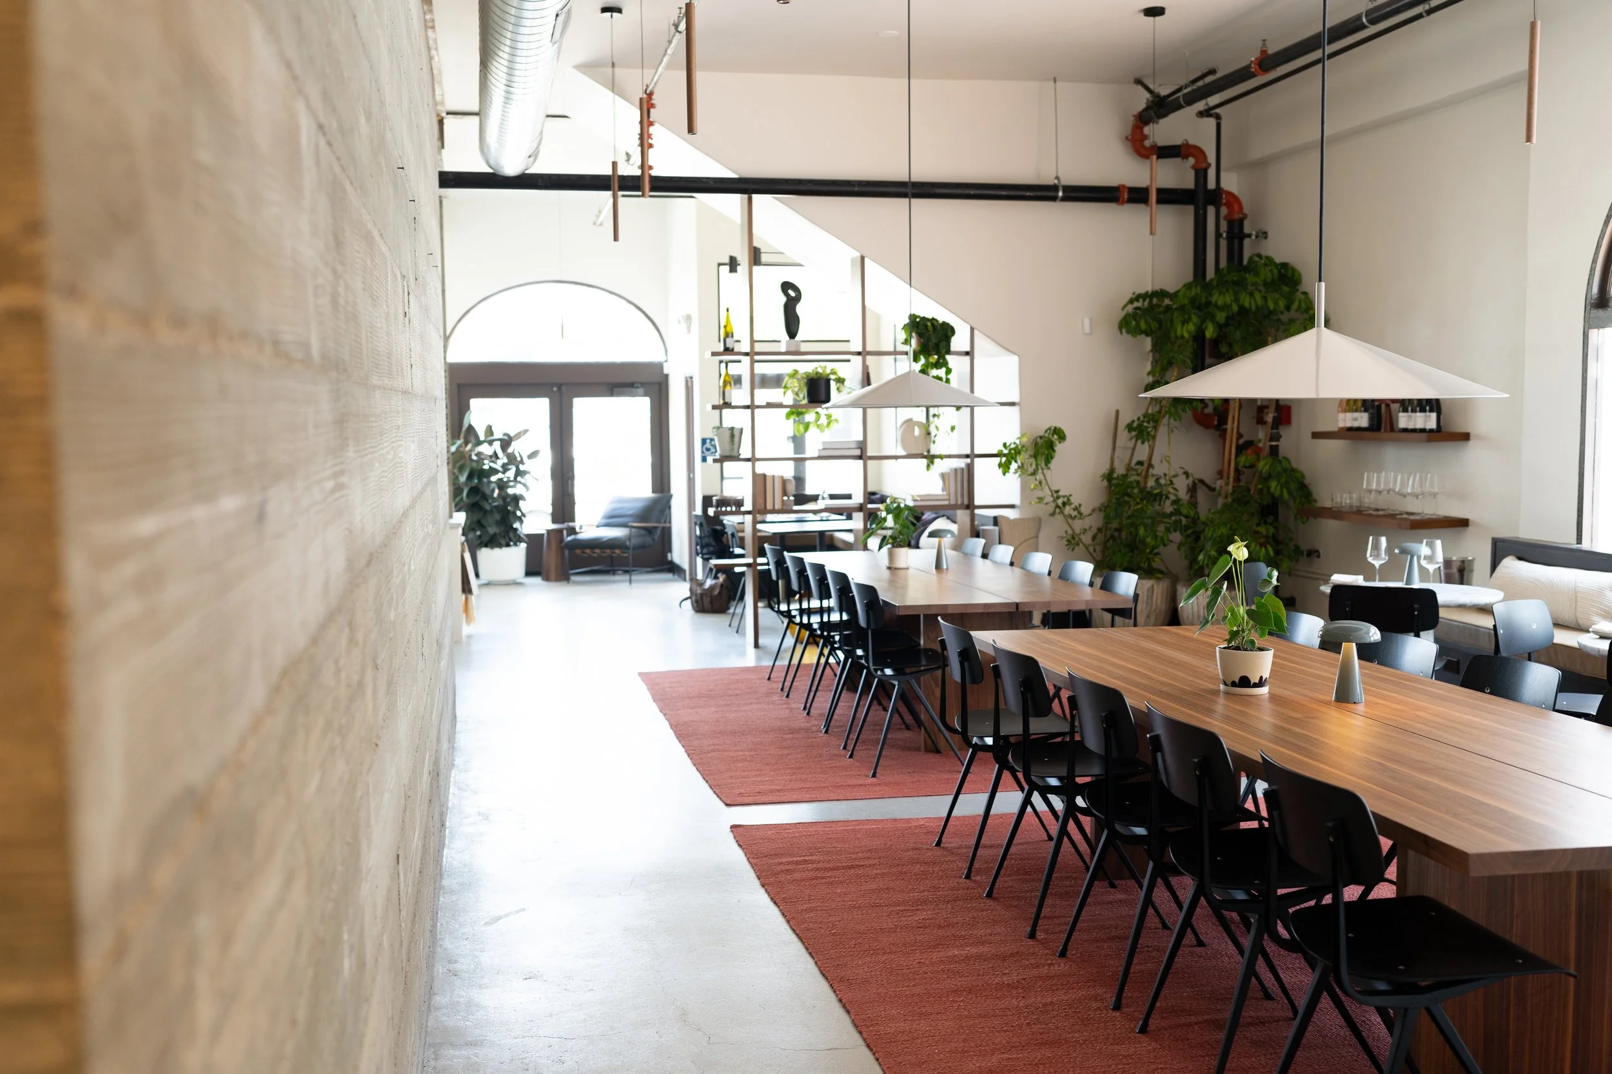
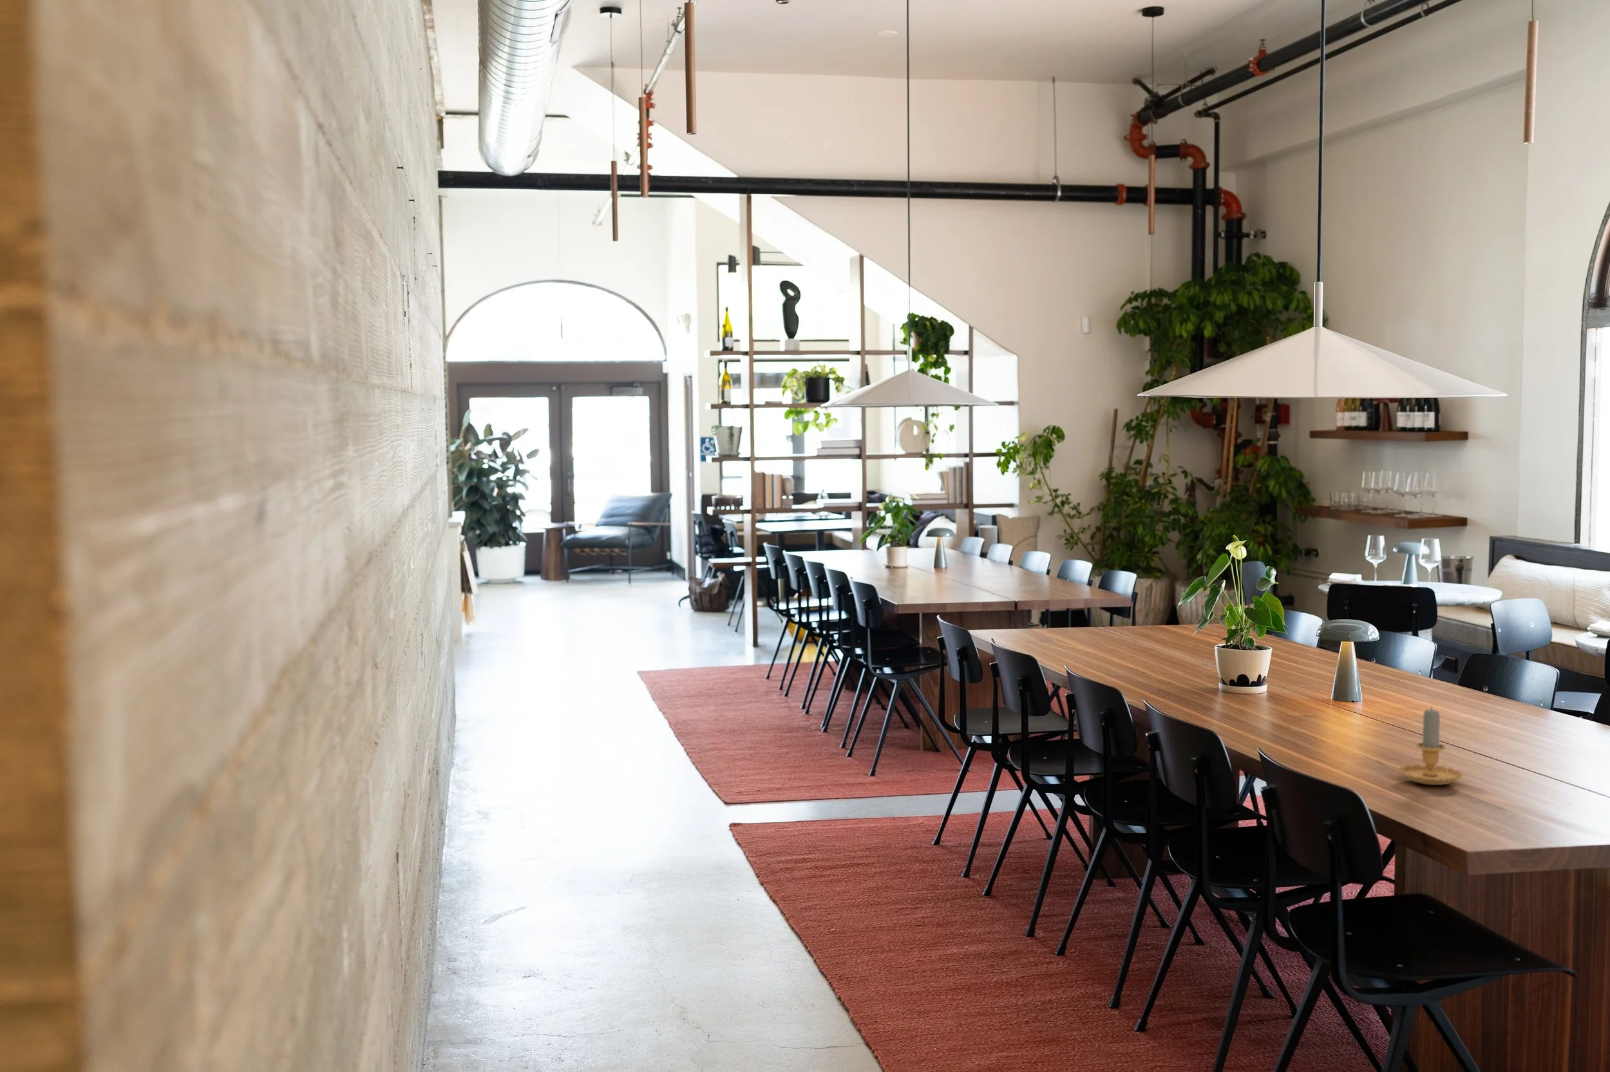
+ candle [1397,705,1463,786]
